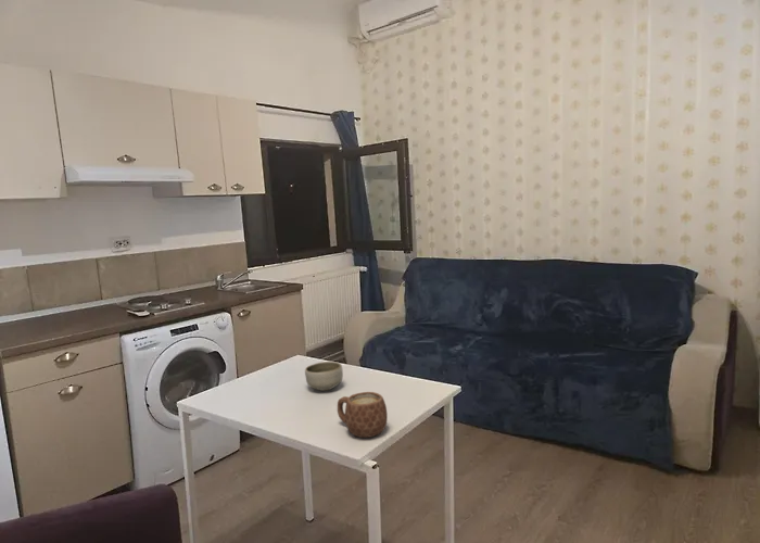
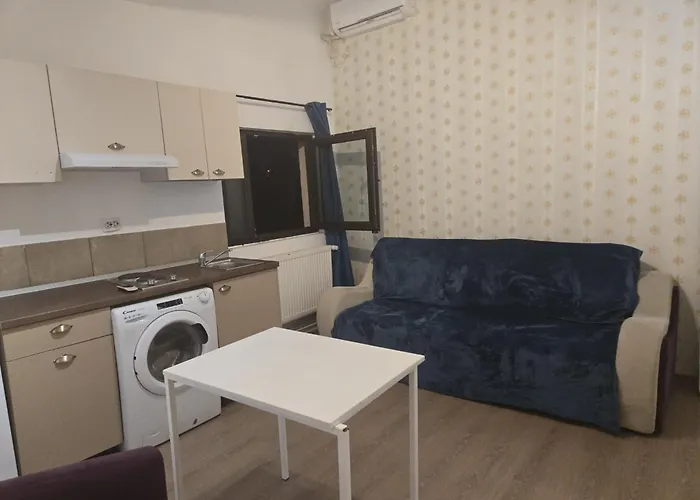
- bowl [304,361,344,392]
- mug [337,391,389,439]
